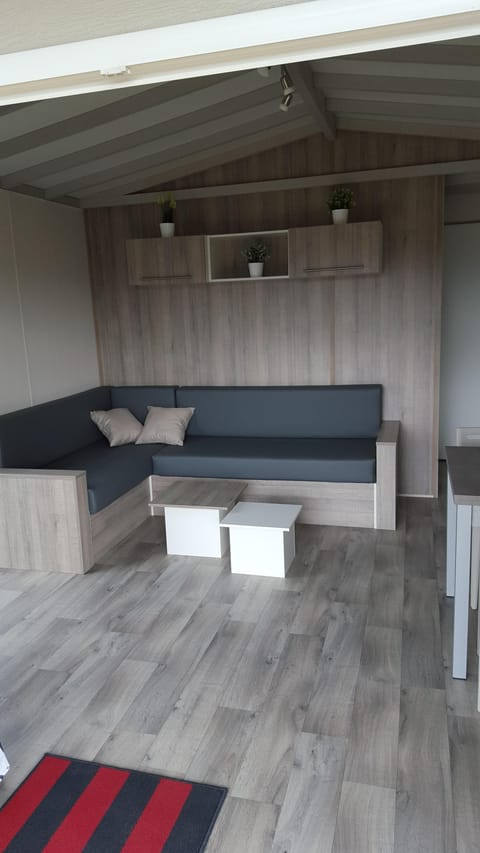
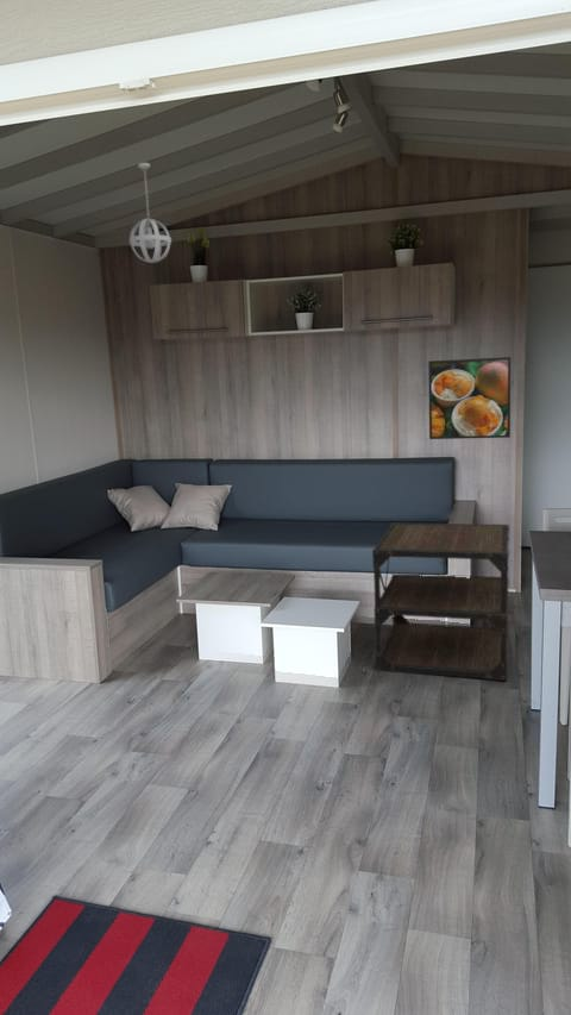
+ pendant light [128,162,172,264]
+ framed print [427,356,512,440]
+ side table [371,521,510,682]
